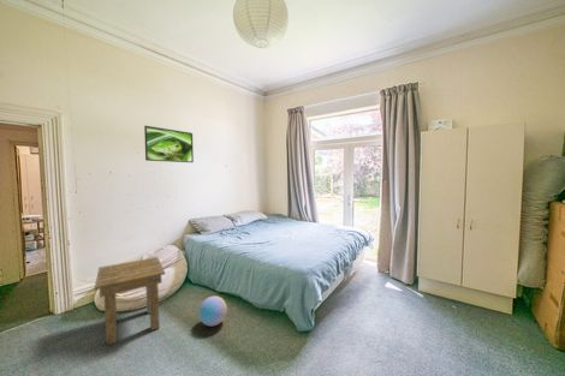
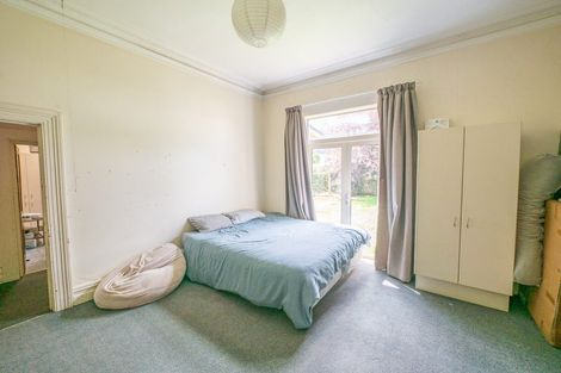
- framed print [143,125,195,163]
- side table [94,256,166,346]
- ball [197,294,228,328]
